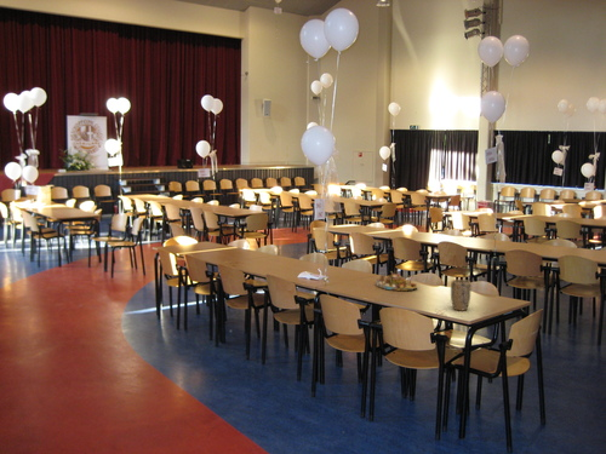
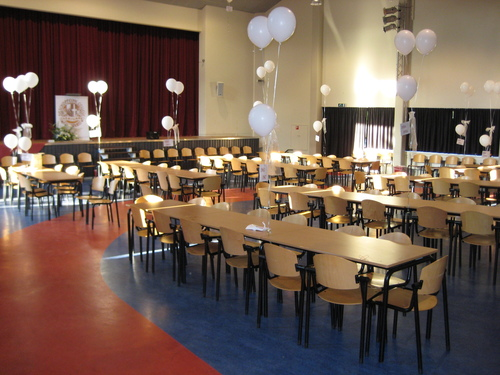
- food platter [375,269,418,292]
- plant pot [450,278,473,311]
